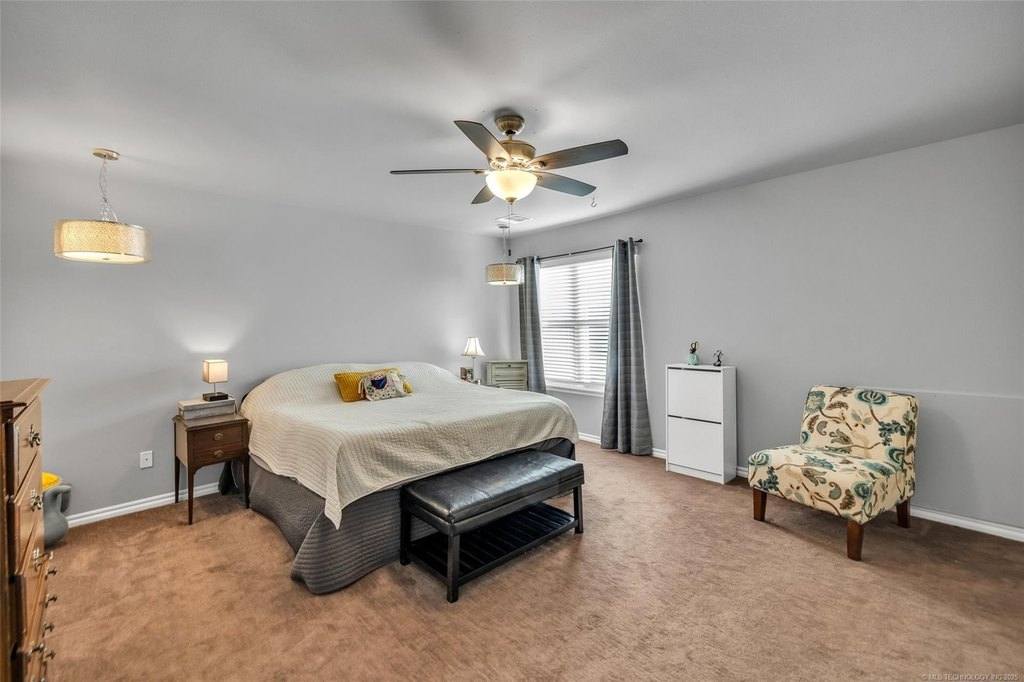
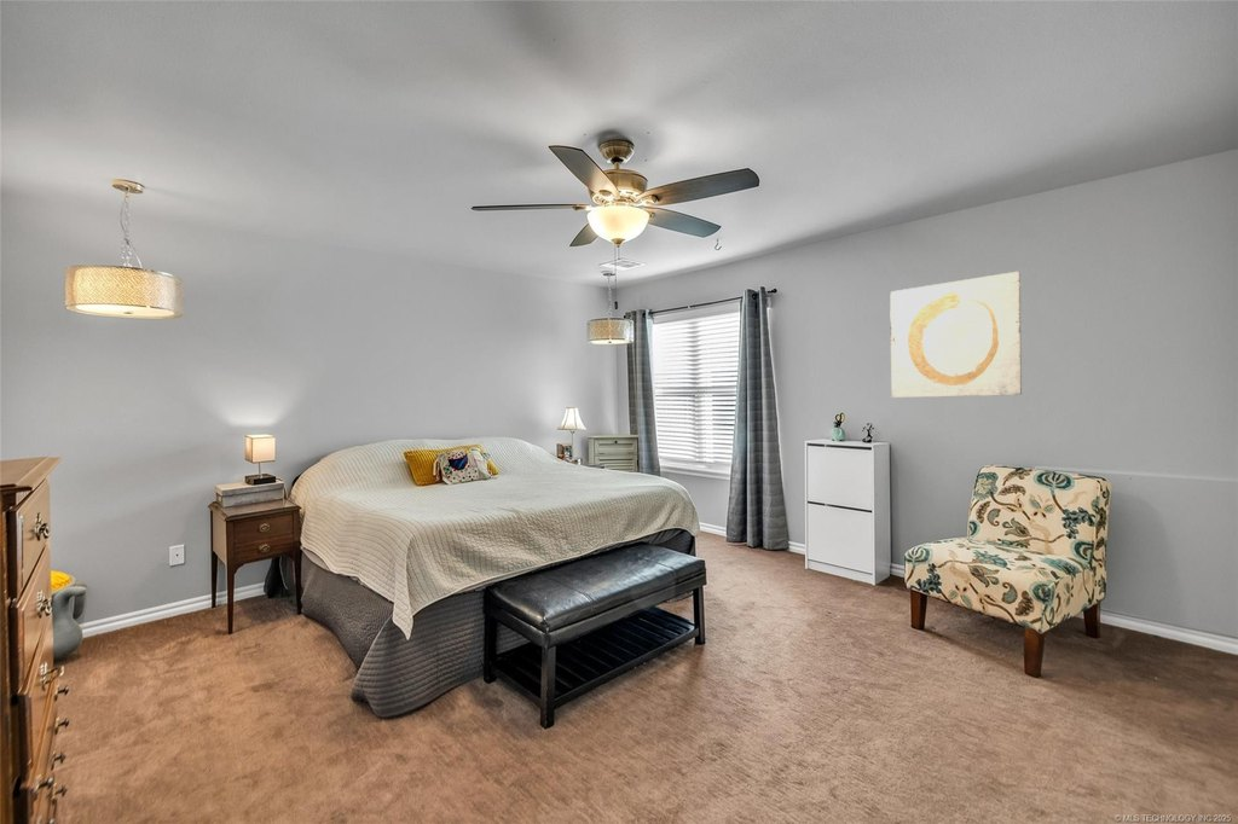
+ wall art [889,271,1023,399]
